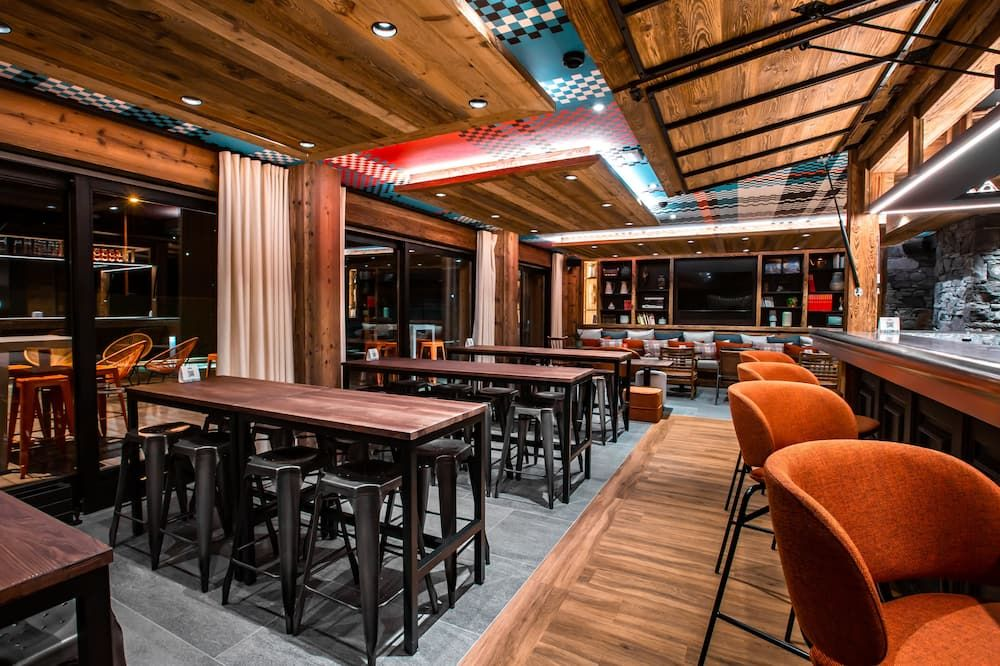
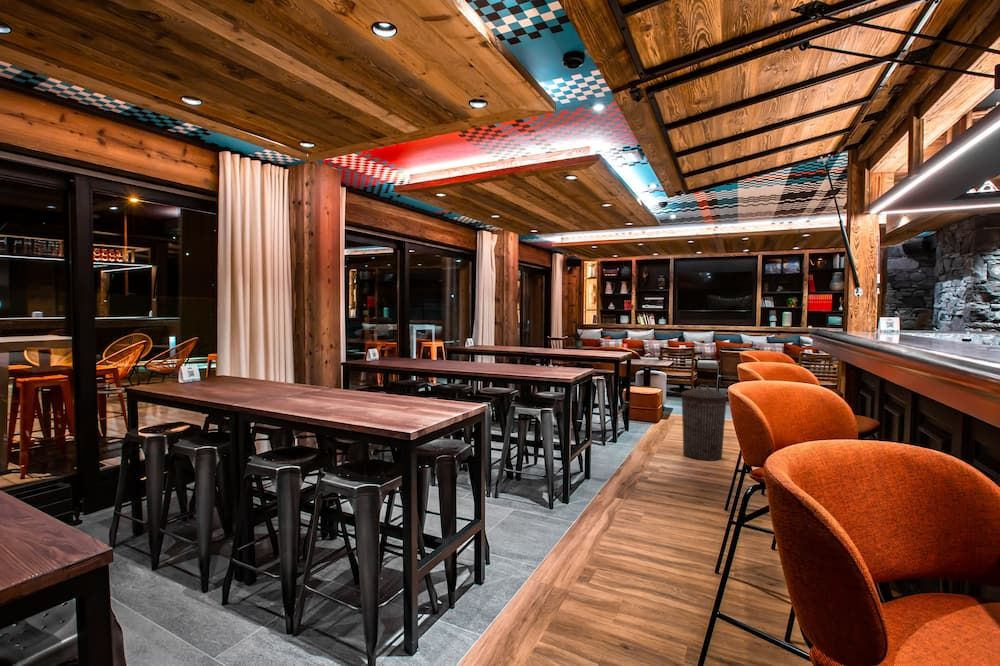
+ trash can [680,384,728,462]
